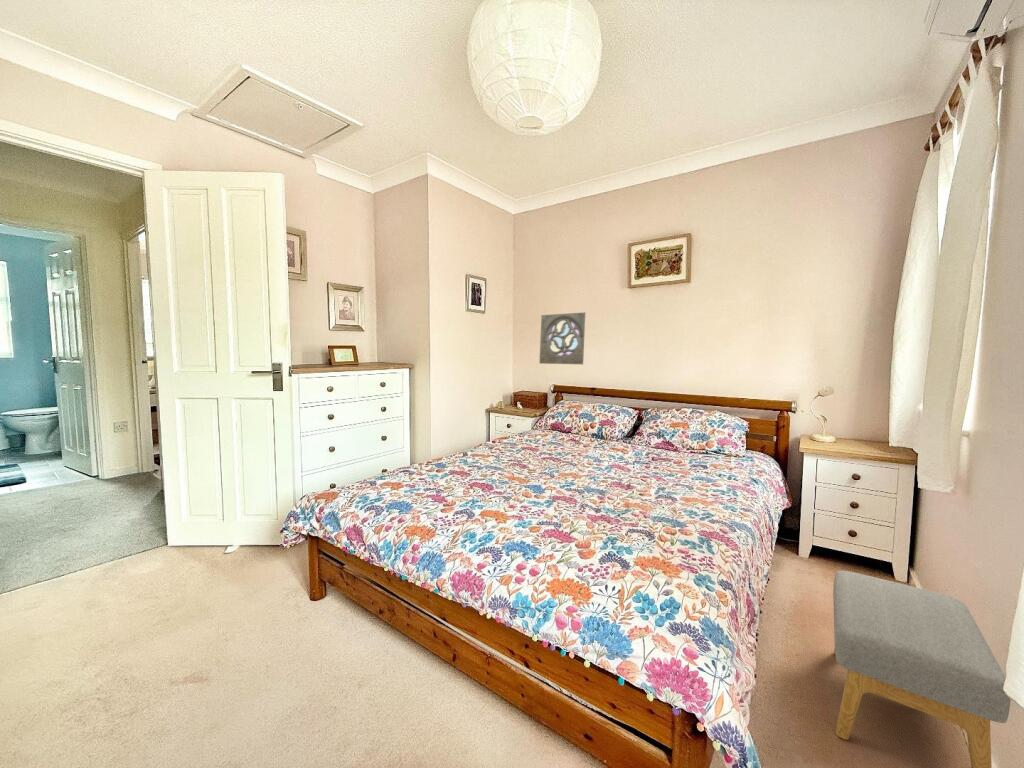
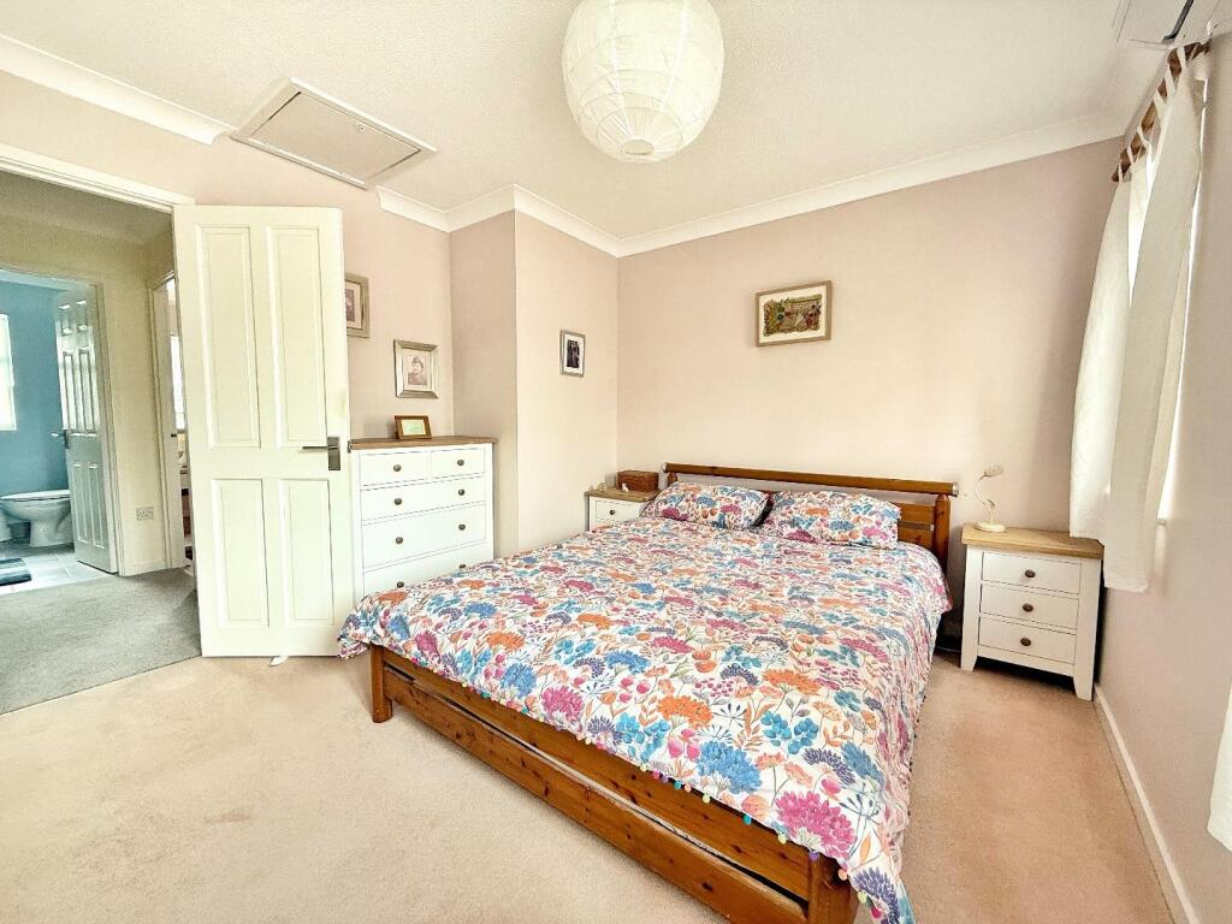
- wall ornament [538,311,587,365]
- footstool [832,570,1012,768]
